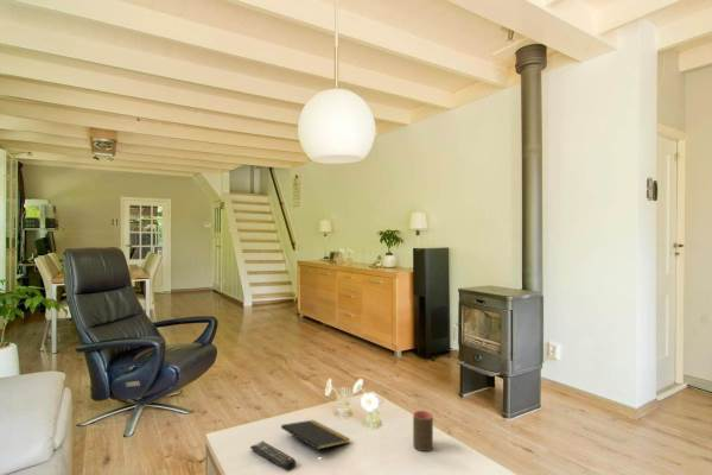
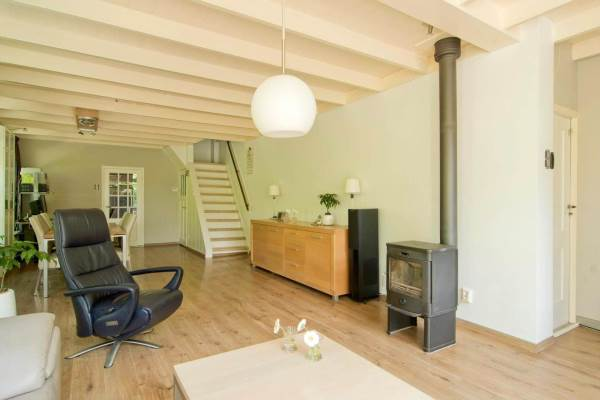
- notepad [280,419,351,456]
- remote control [249,441,298,473]
- cup [412,410,434,452]
